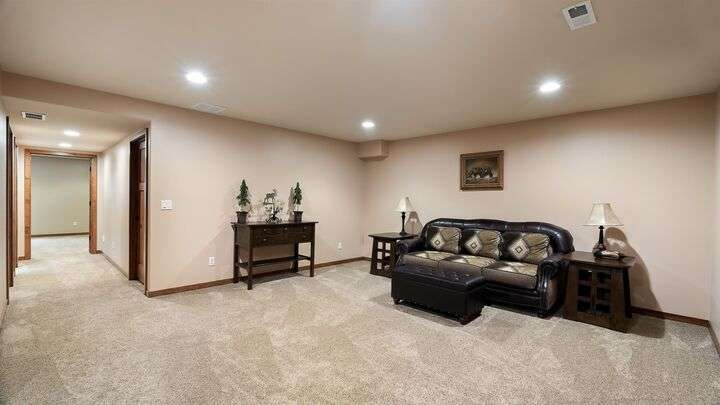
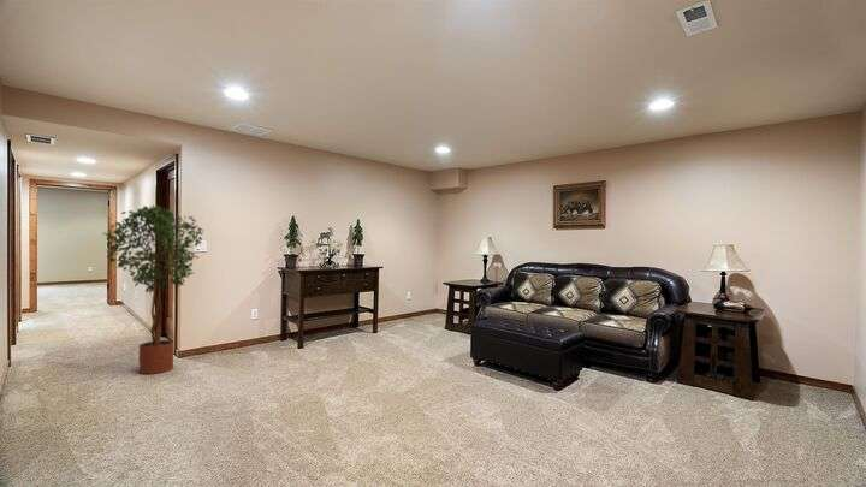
+ potted tree [101,204,204,375]
